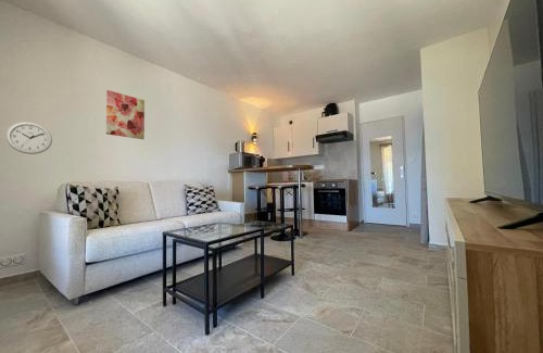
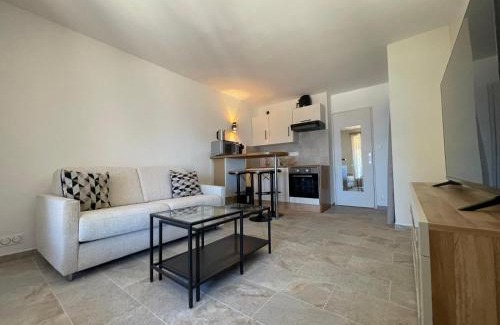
- wall art [105,89,146,140]
- wall clock [4,121,53,155]
